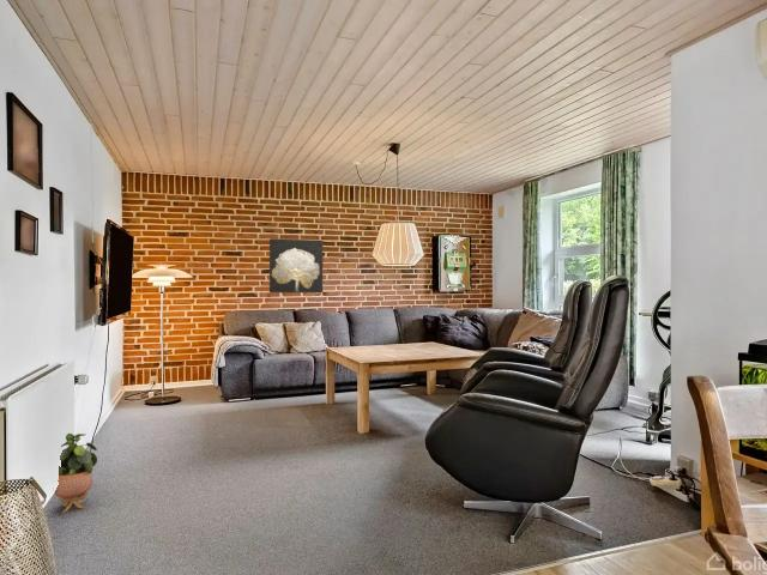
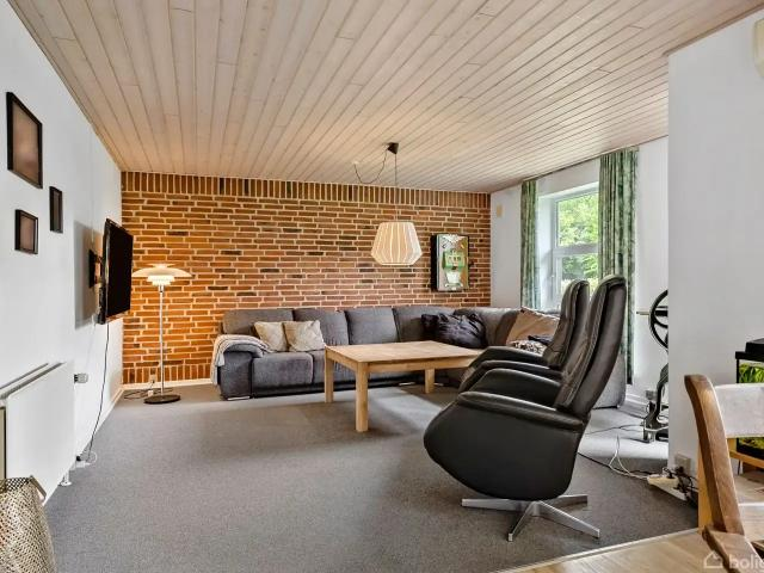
- potted plant [53,432,98,515]
- wall art [268,237,324,293]
